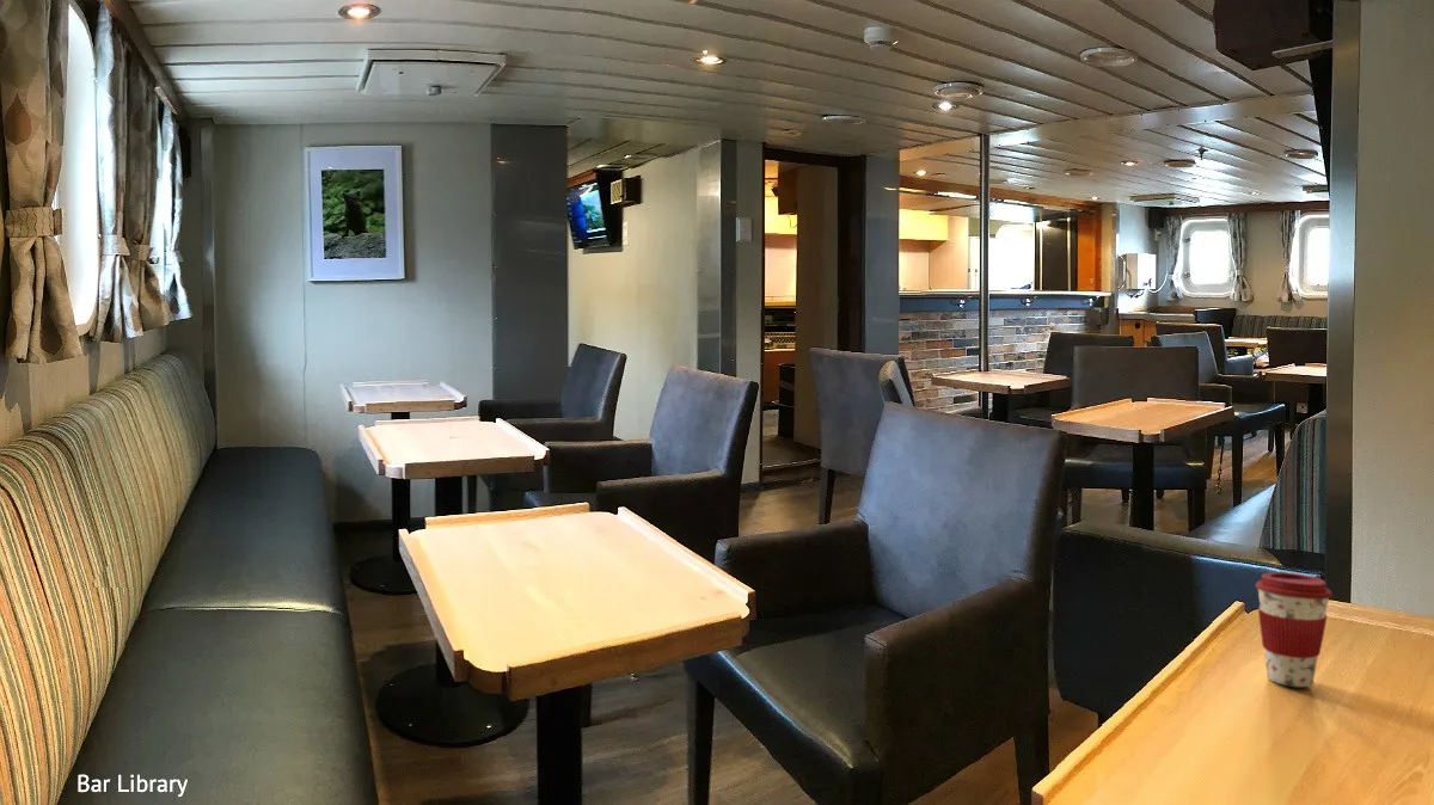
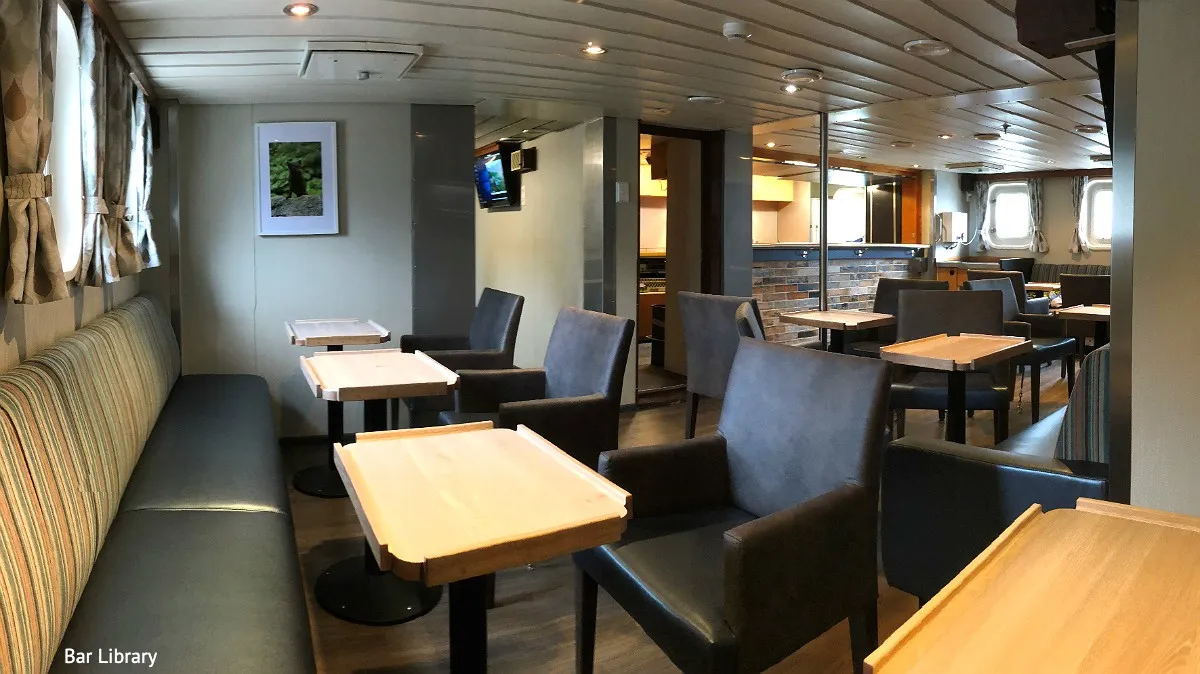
- coffee cup [1255,571,1334,688]
